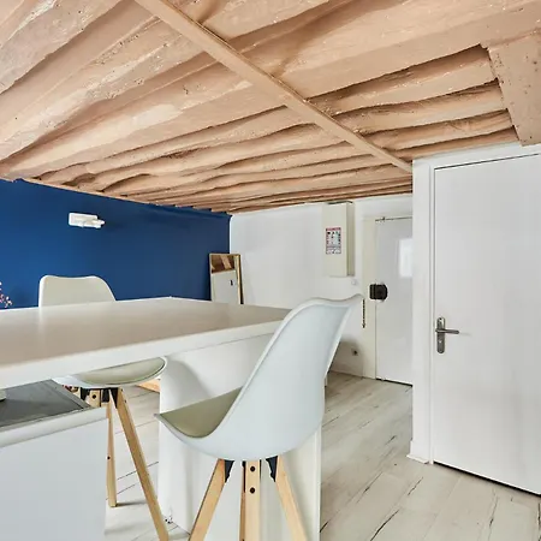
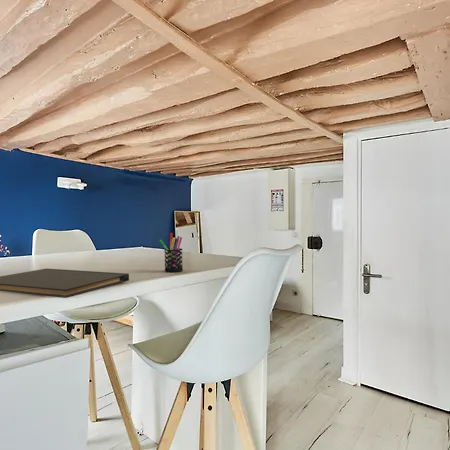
+ notebook [0,268,130,299]
+ pen holder [158,232,184,273]
